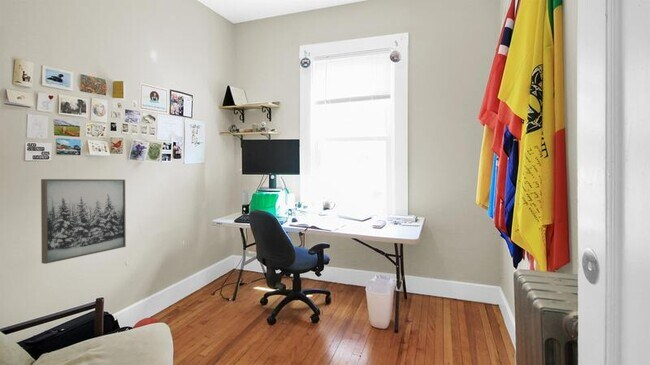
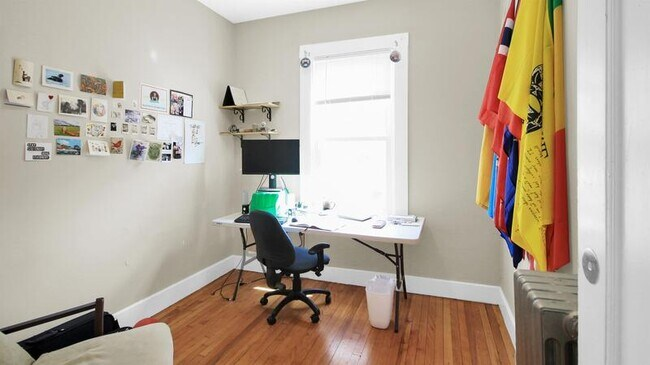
- wall art [40,178,127,265]
